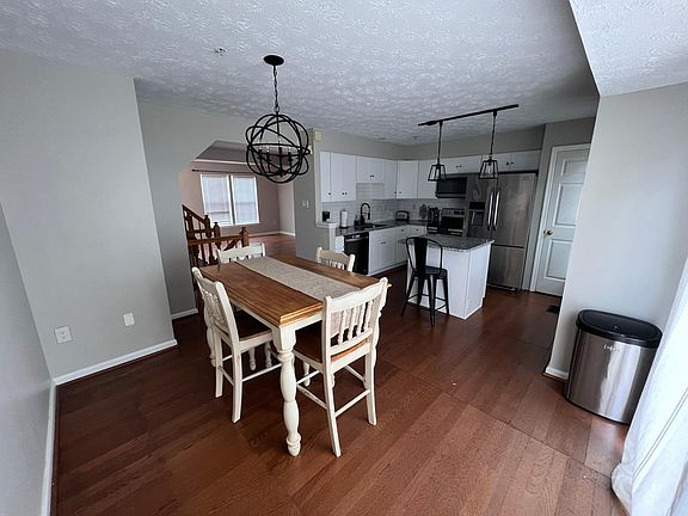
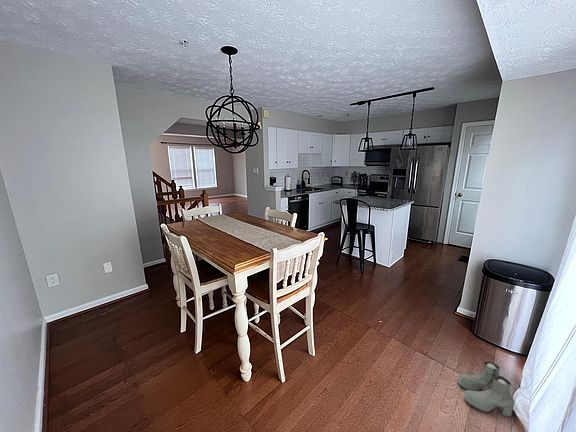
+ boots [456,361,515,418]
